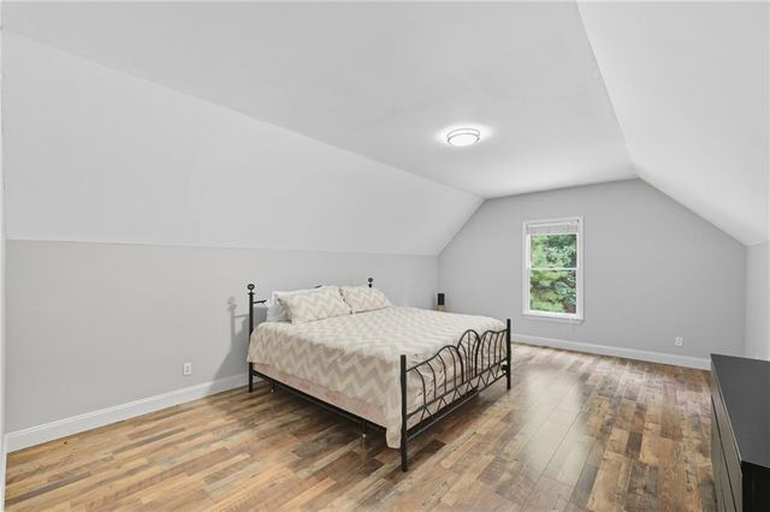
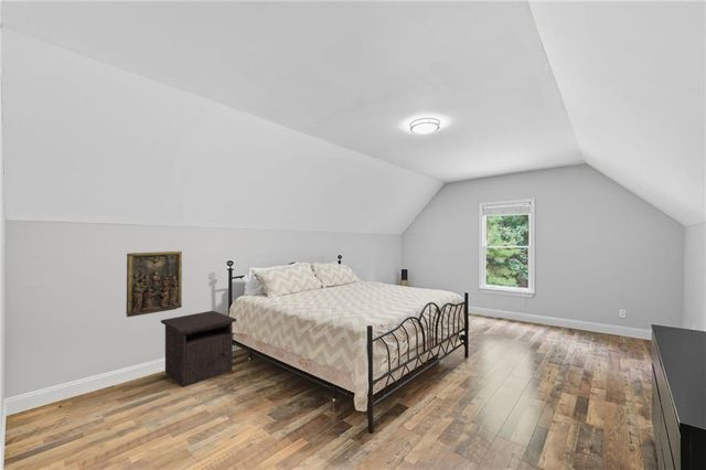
+ nightstand [160,310,237,388]
+ relief panel [125,250,183,318]
